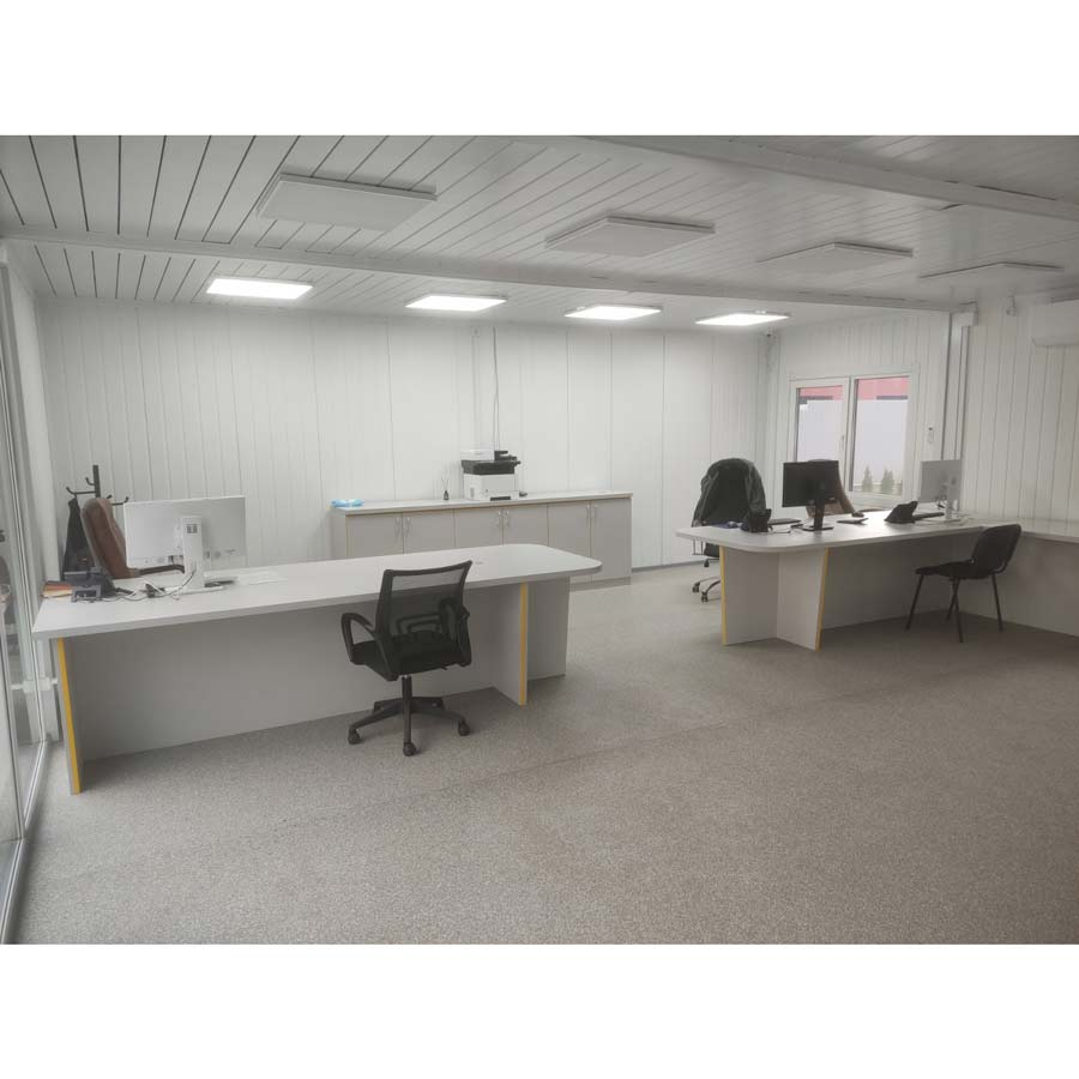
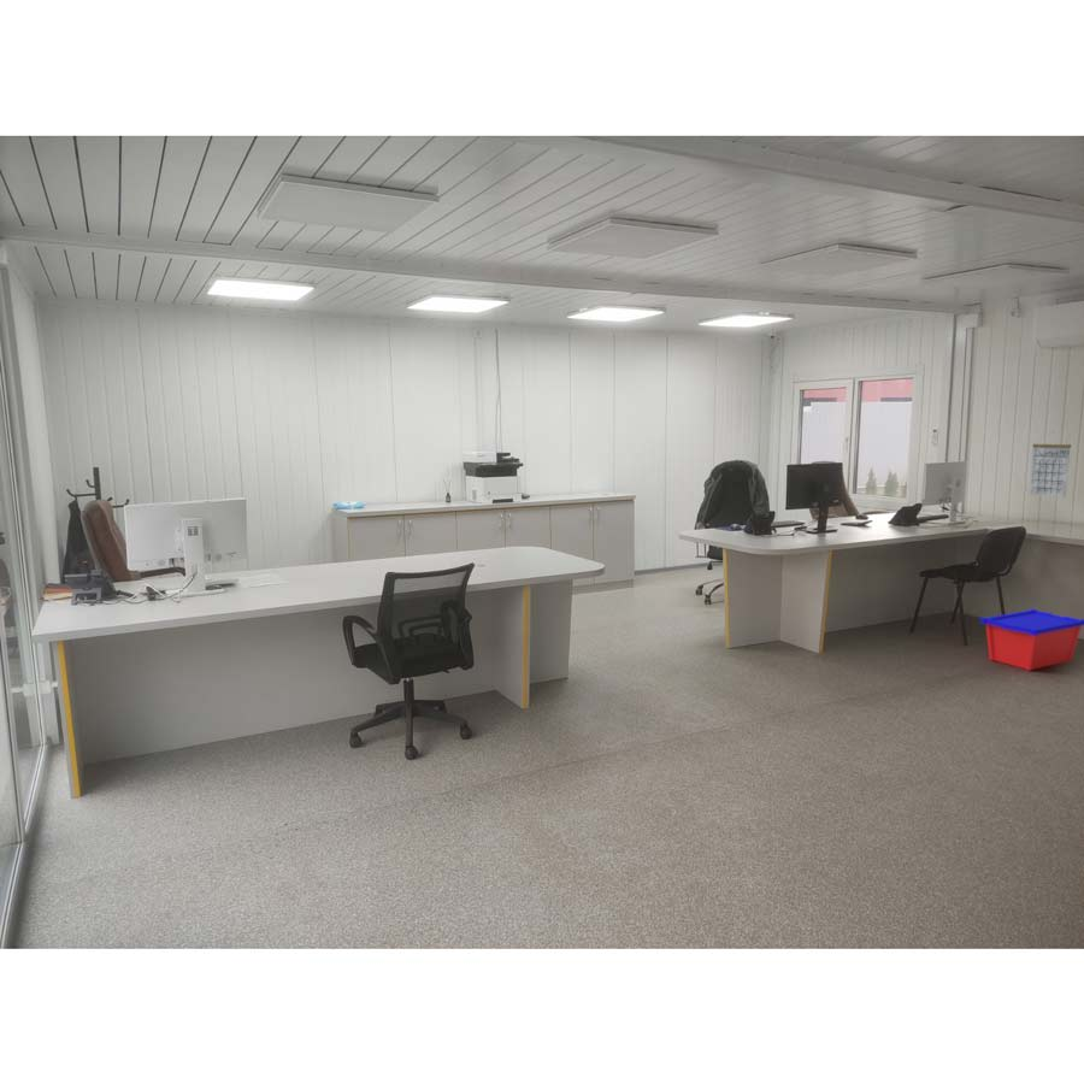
+ calendar [1029,431,1072,499]
+ storage bin [979,608,1084,672]
